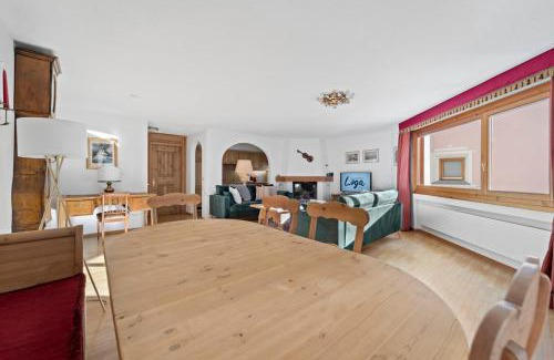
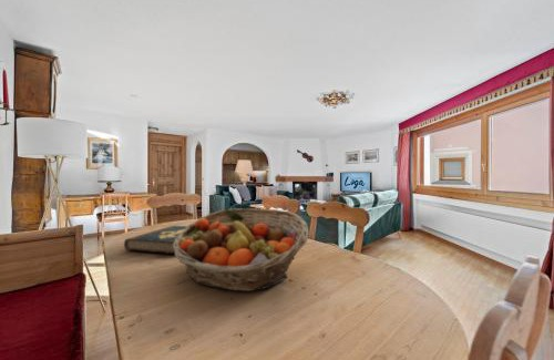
+ book [123,225,187,255]
+ fruit basket [172,207,309,292]
